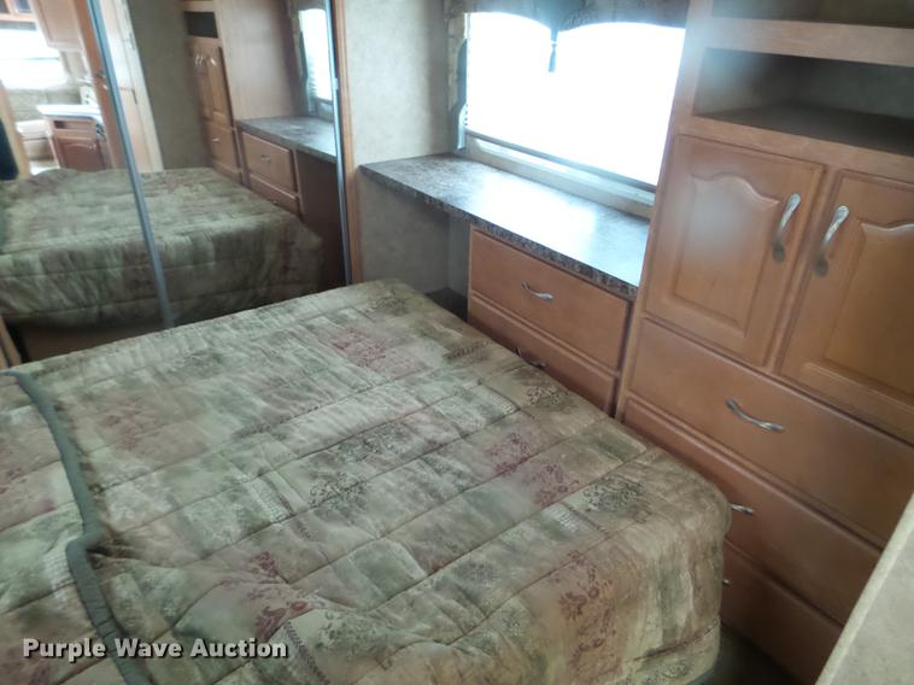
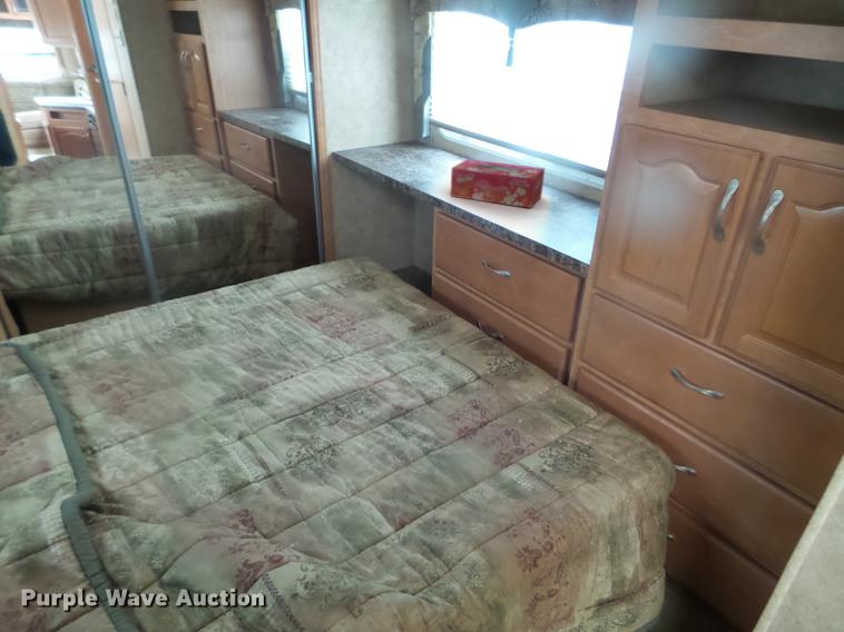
+ tissue box [450,158,546,209]
